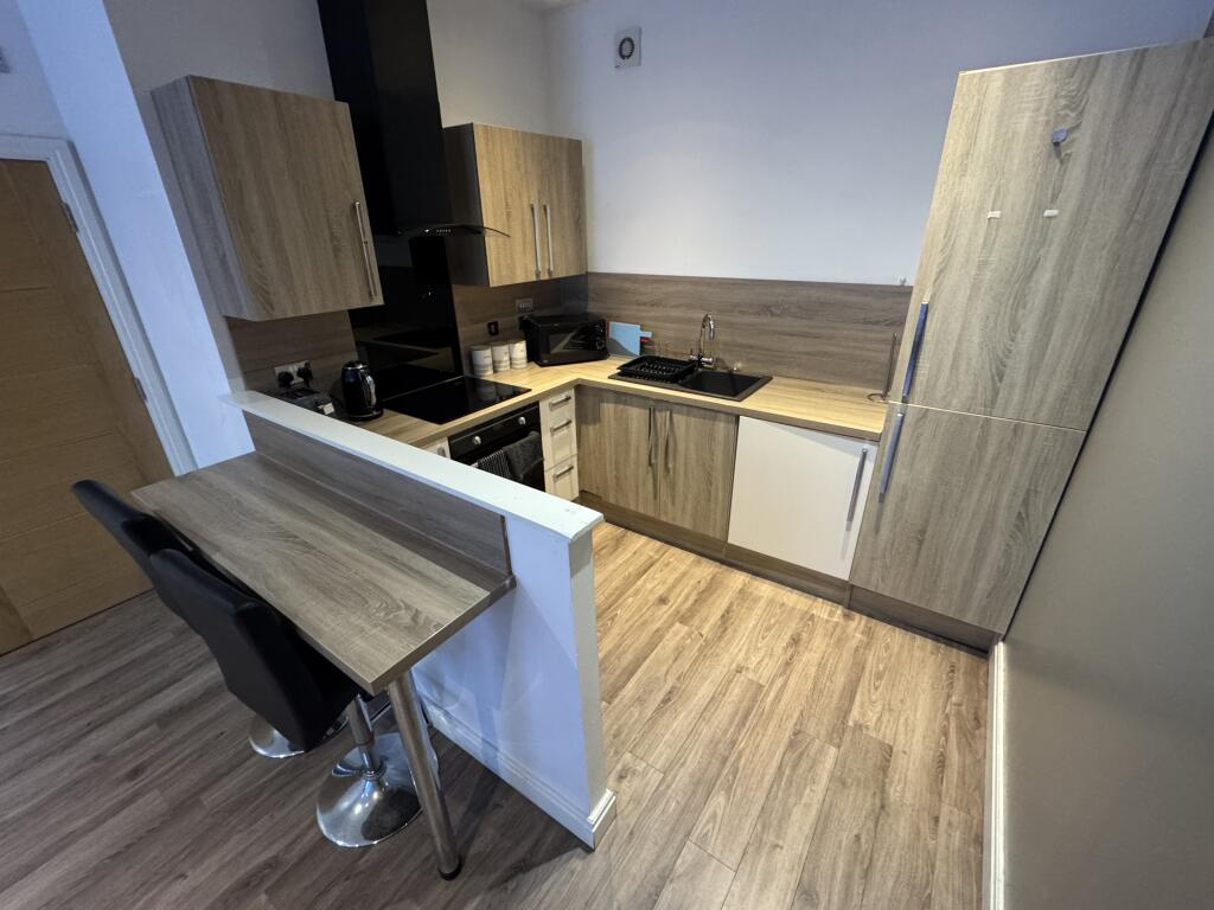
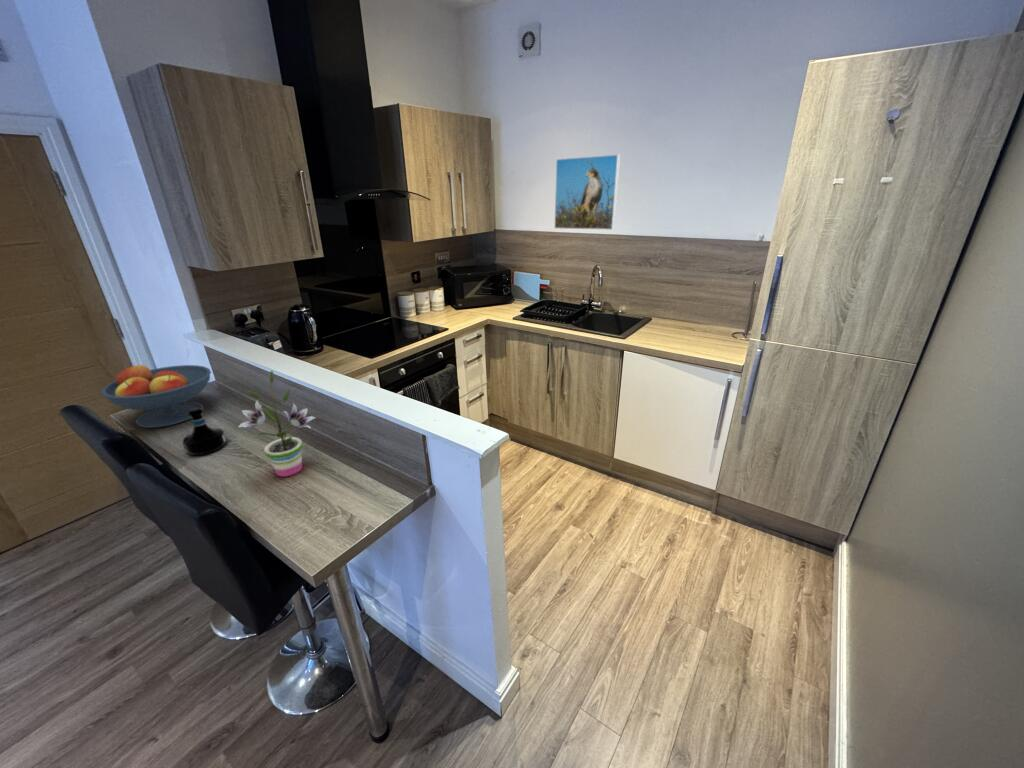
+ potted plant [238,370,317,478]
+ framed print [553,153,621,231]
+ tequila bottle [181,408,227,456]
+ fruit bowl [100,364,212,429]
